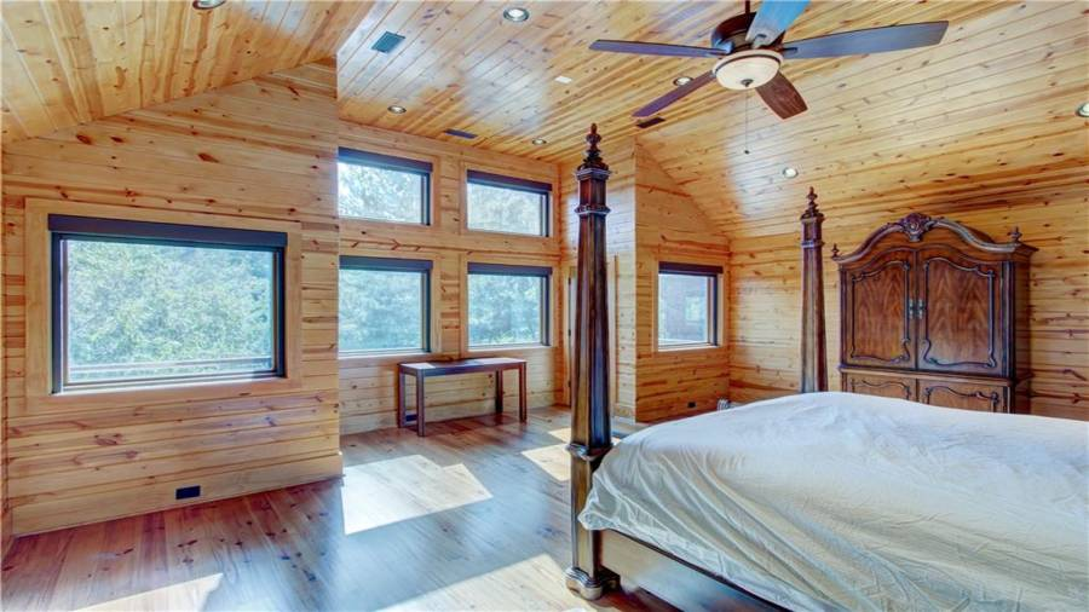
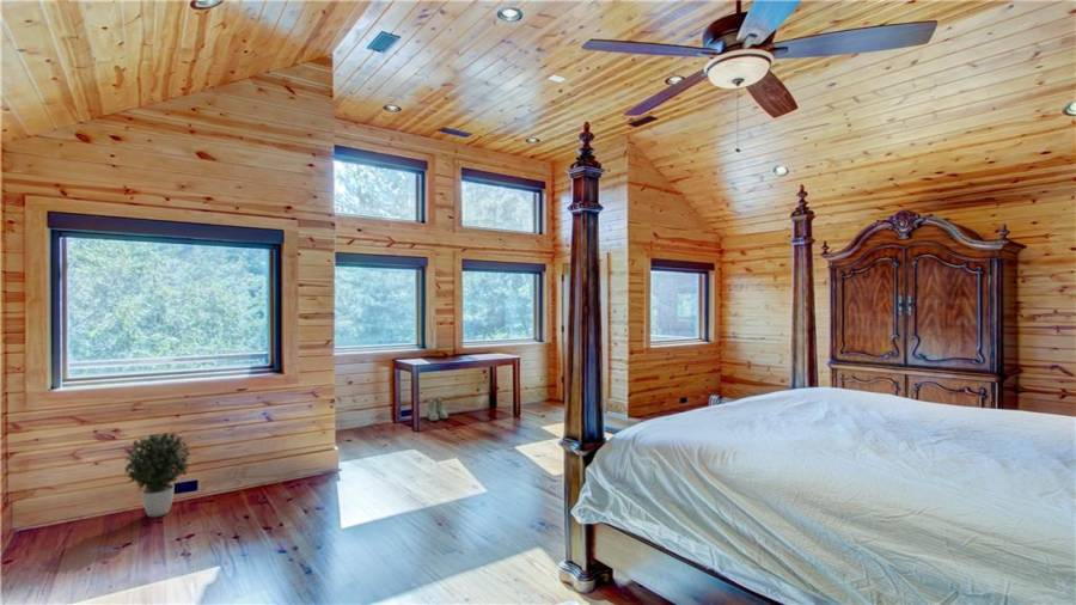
+ potted plant [123,432,192,518]
+ boots [426,397,450,422]
